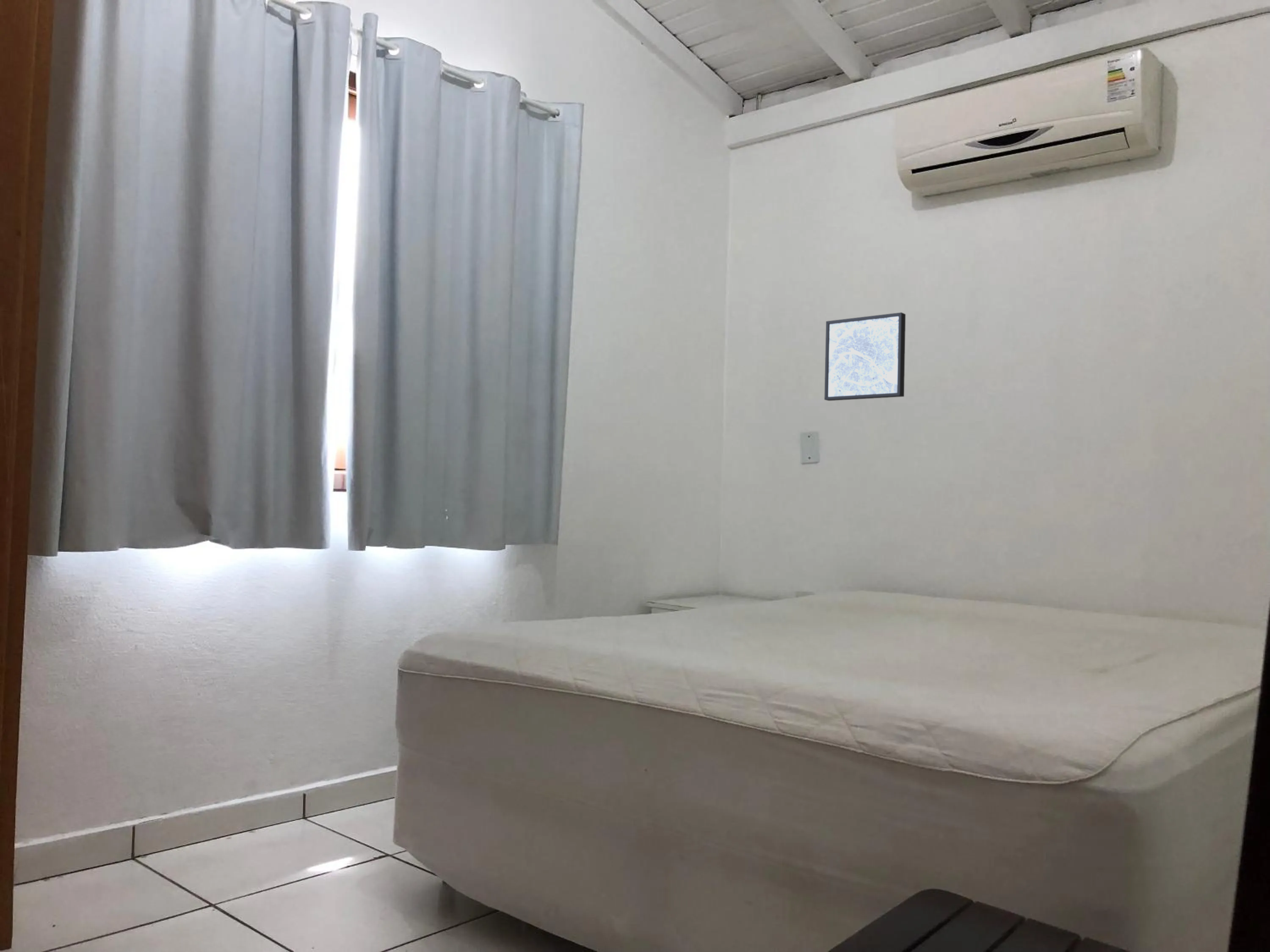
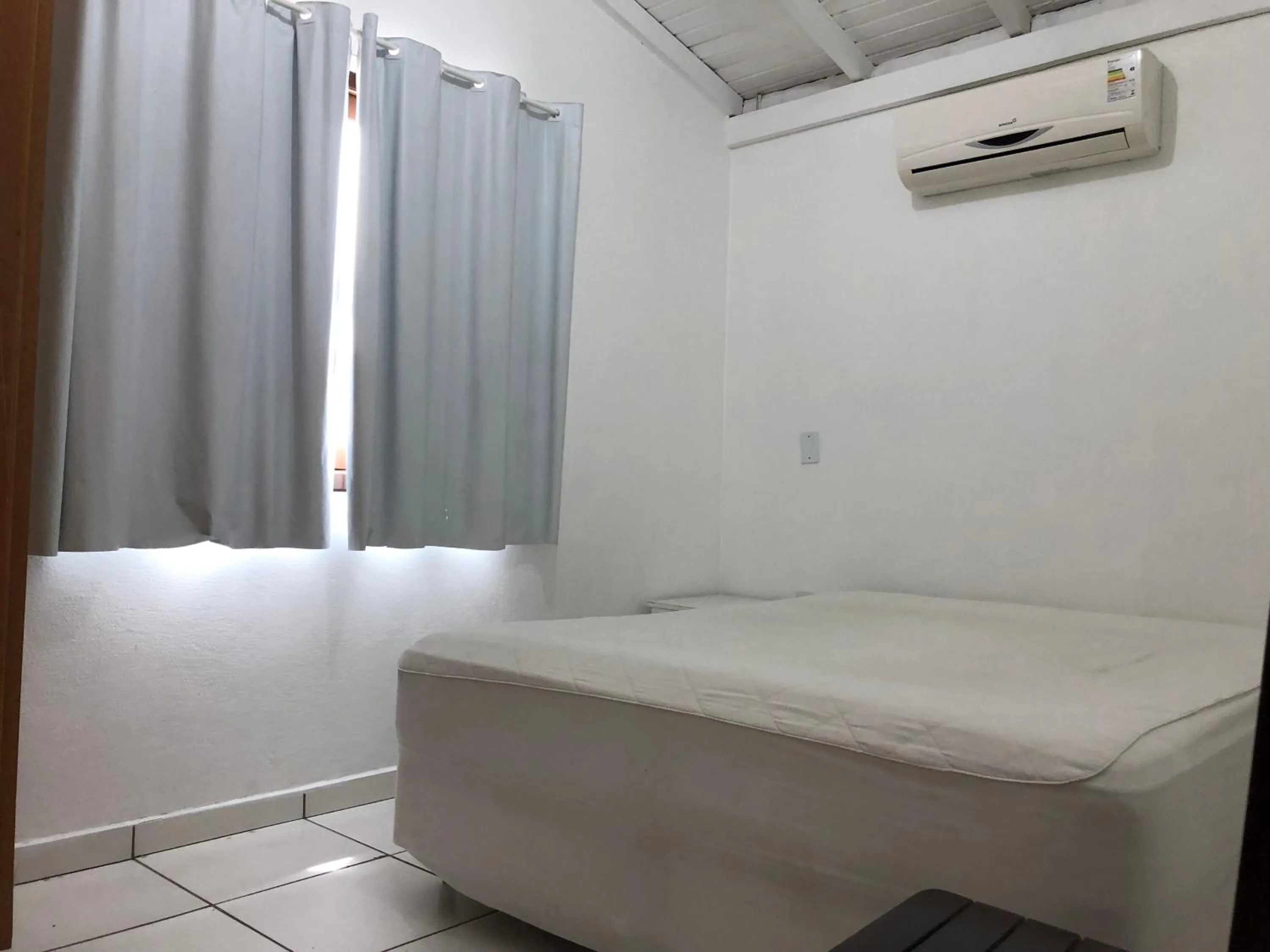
- wall art [824,312,906,401]
